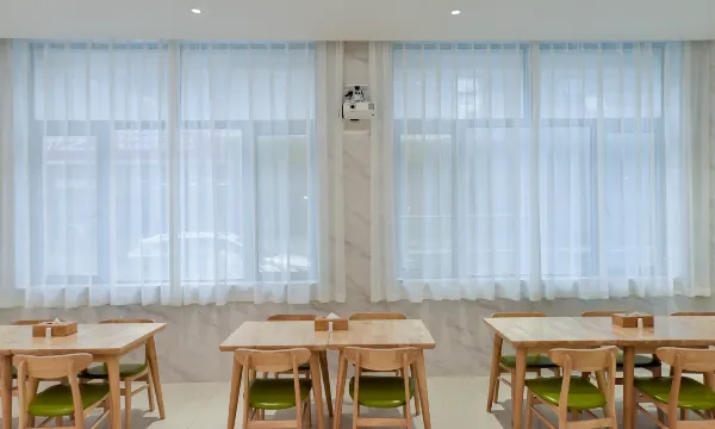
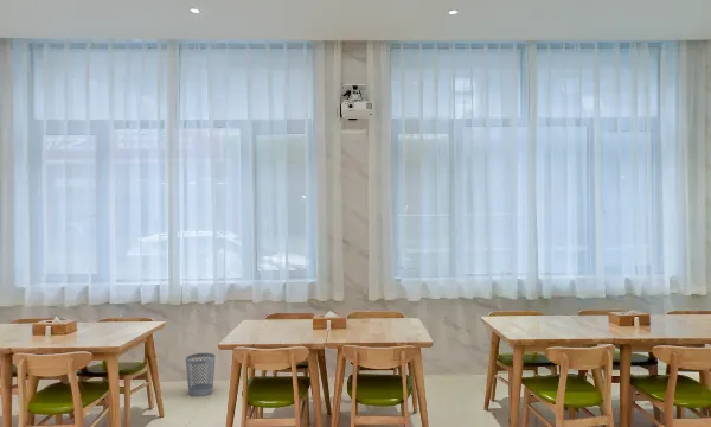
+ wastebasket [185,352,217,397]
